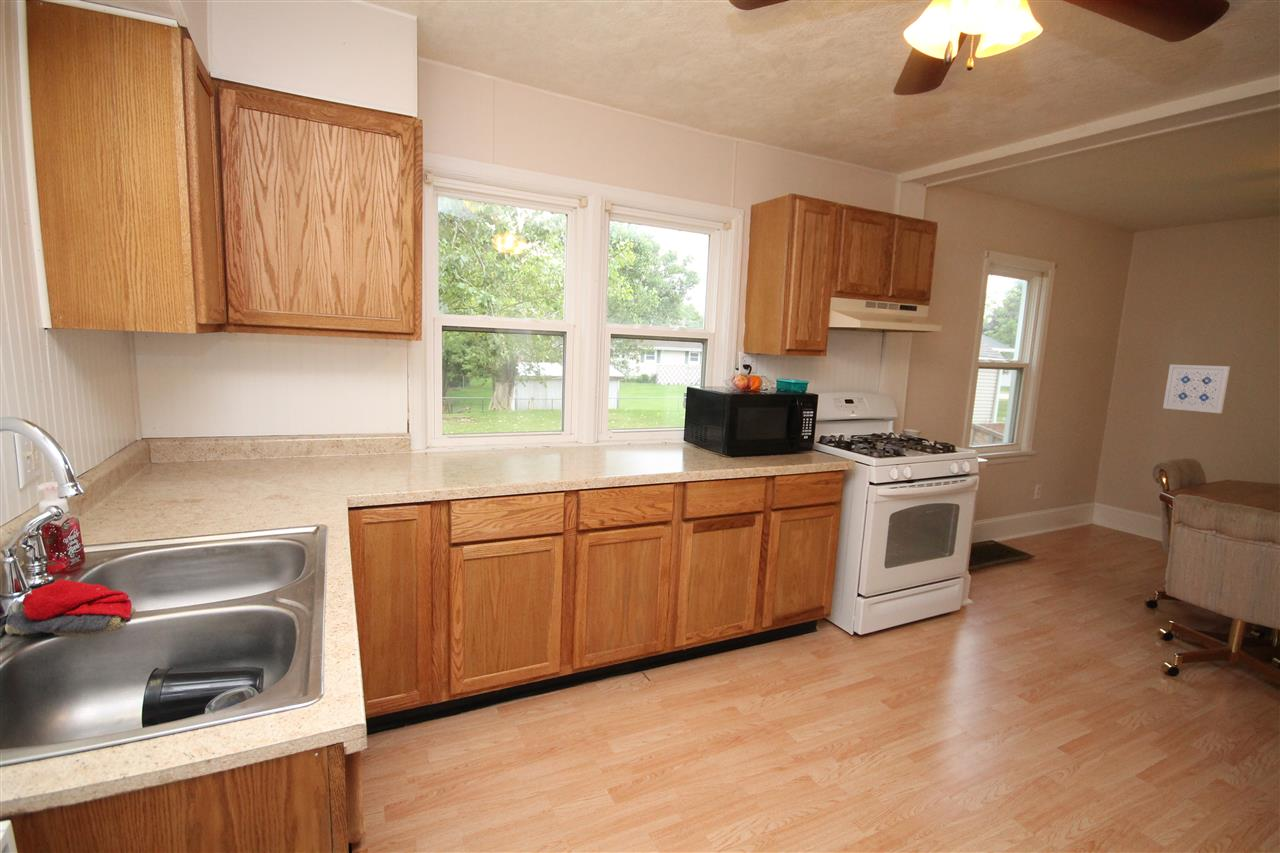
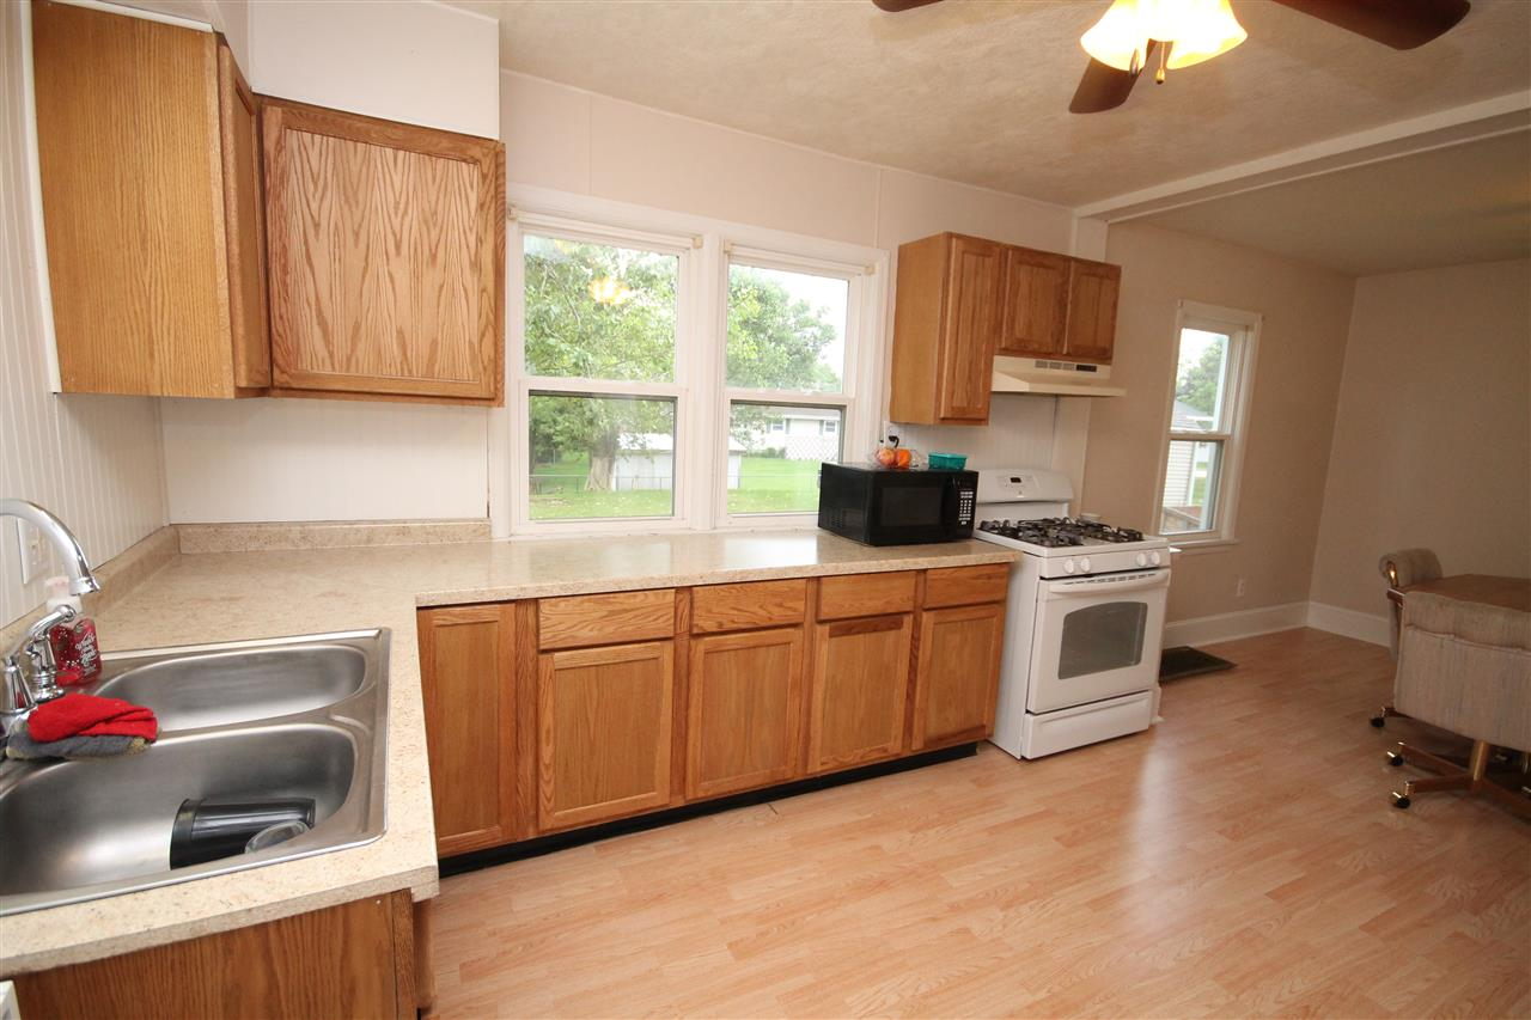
- wall art [1162,364,1231,414]
